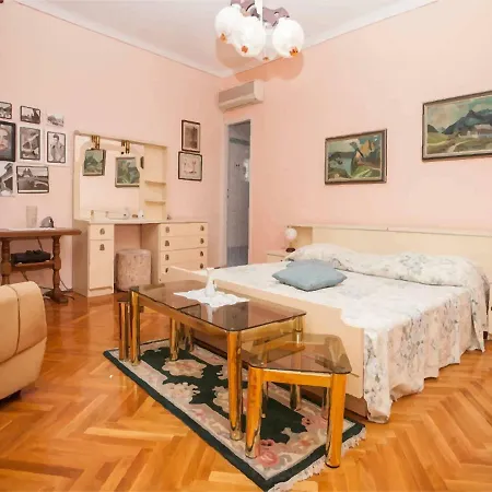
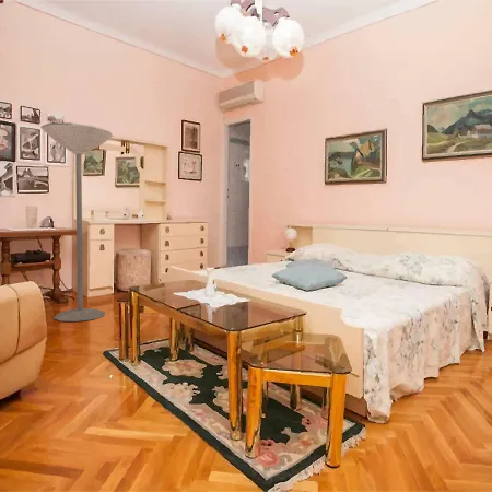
+ floor lamp [39,121,114,323]
